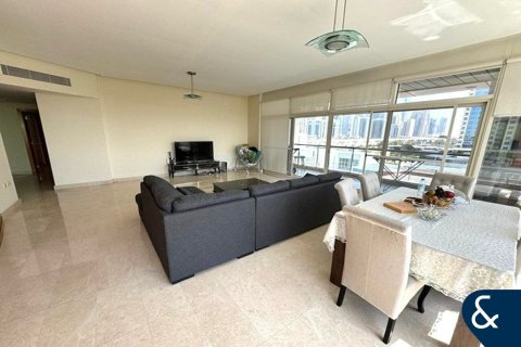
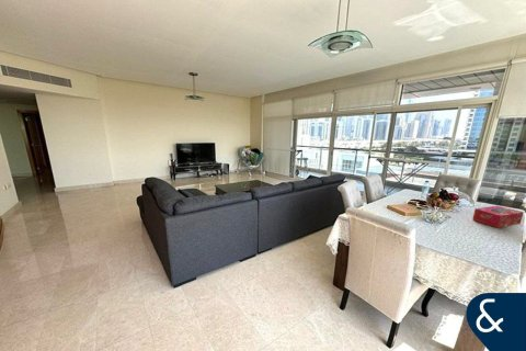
+ tissue box [471,205,525,229]
